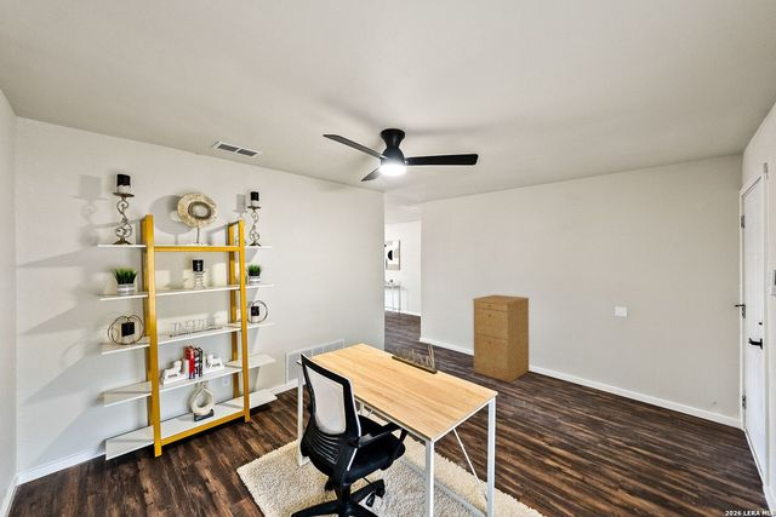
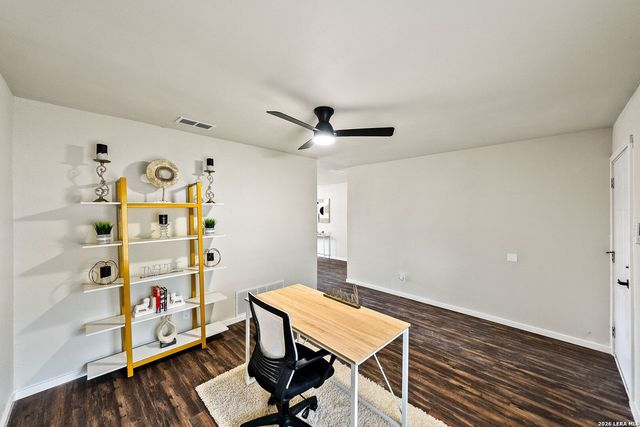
- filing cabinet [472,294,530,384]
